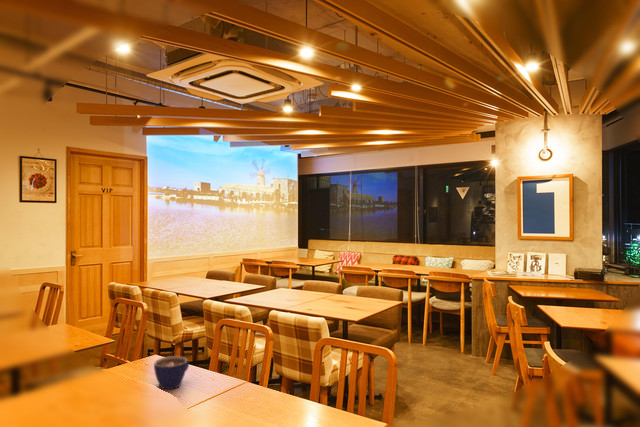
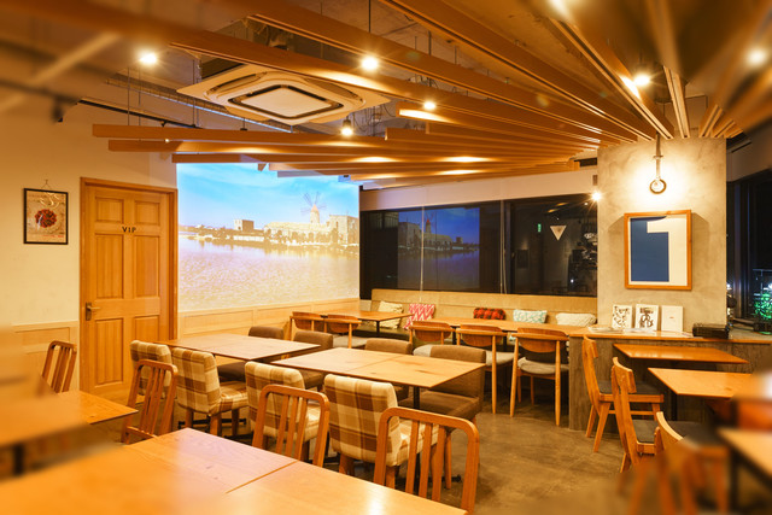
- cup [153,355,190,390]
